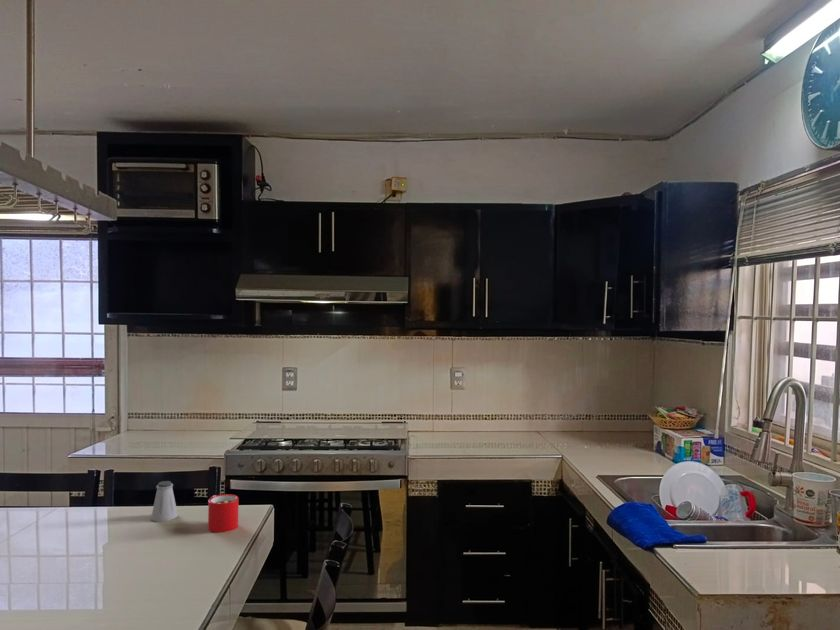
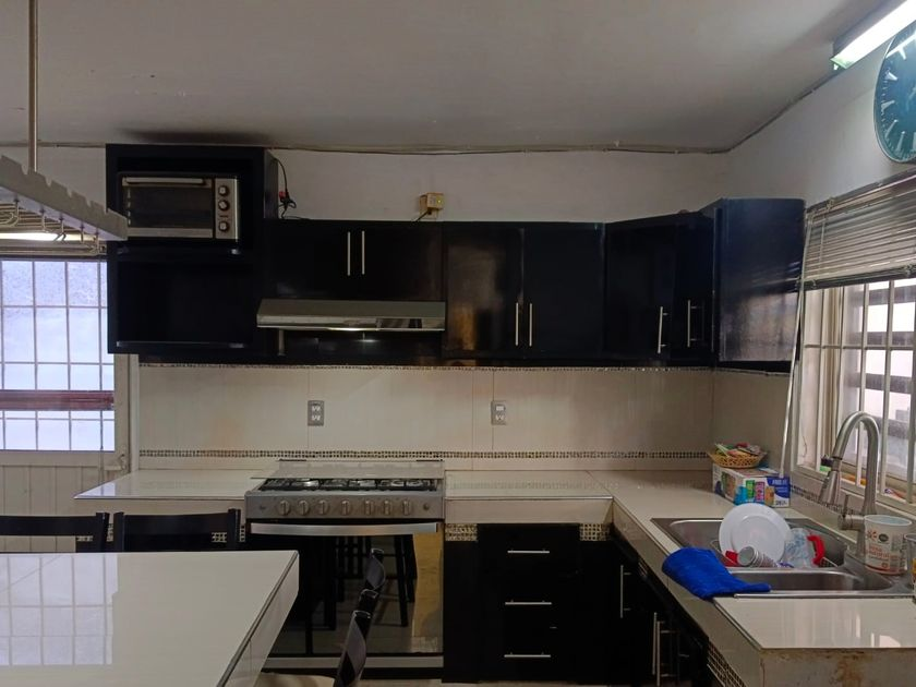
- saltshaker [150,480,179,523]
- mug [207,493,239,534]
